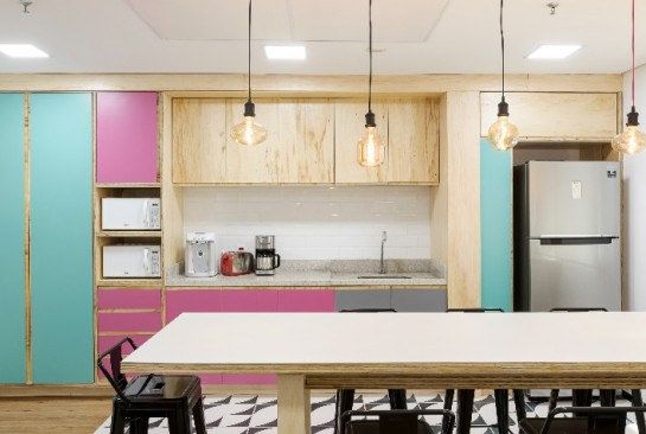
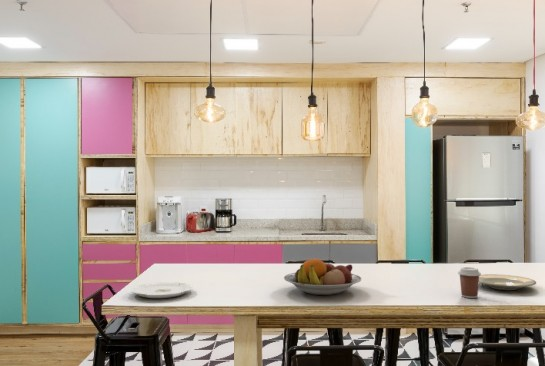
+ coffee cup [457,266,482,299]
+ plate [130,281,194,299]
+ plate [479,273,537,291]
+ fruit bowl [283,258,362,296]
